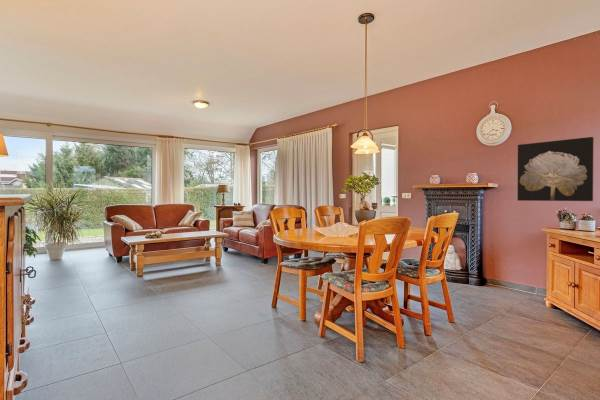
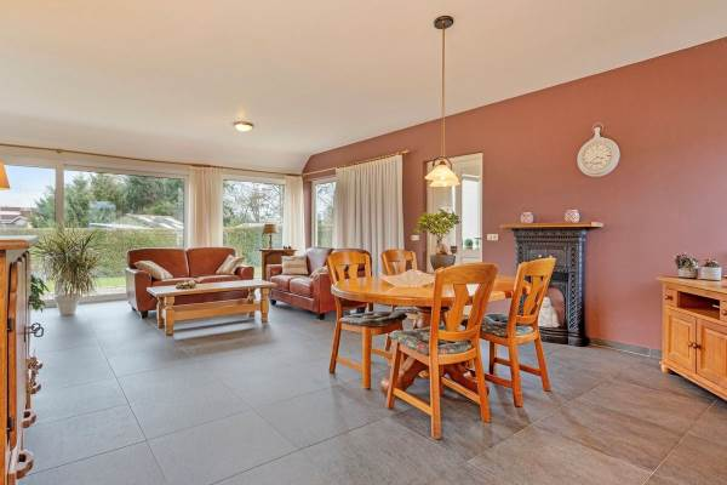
- wall art [517,136,594,202]
